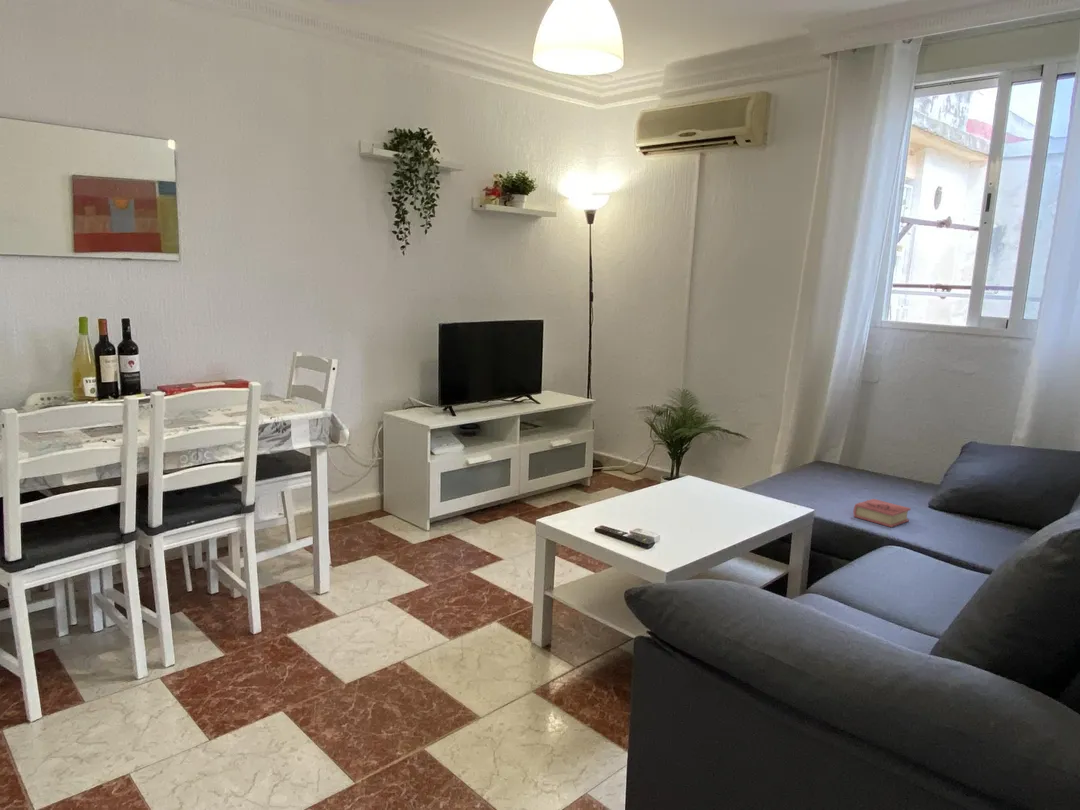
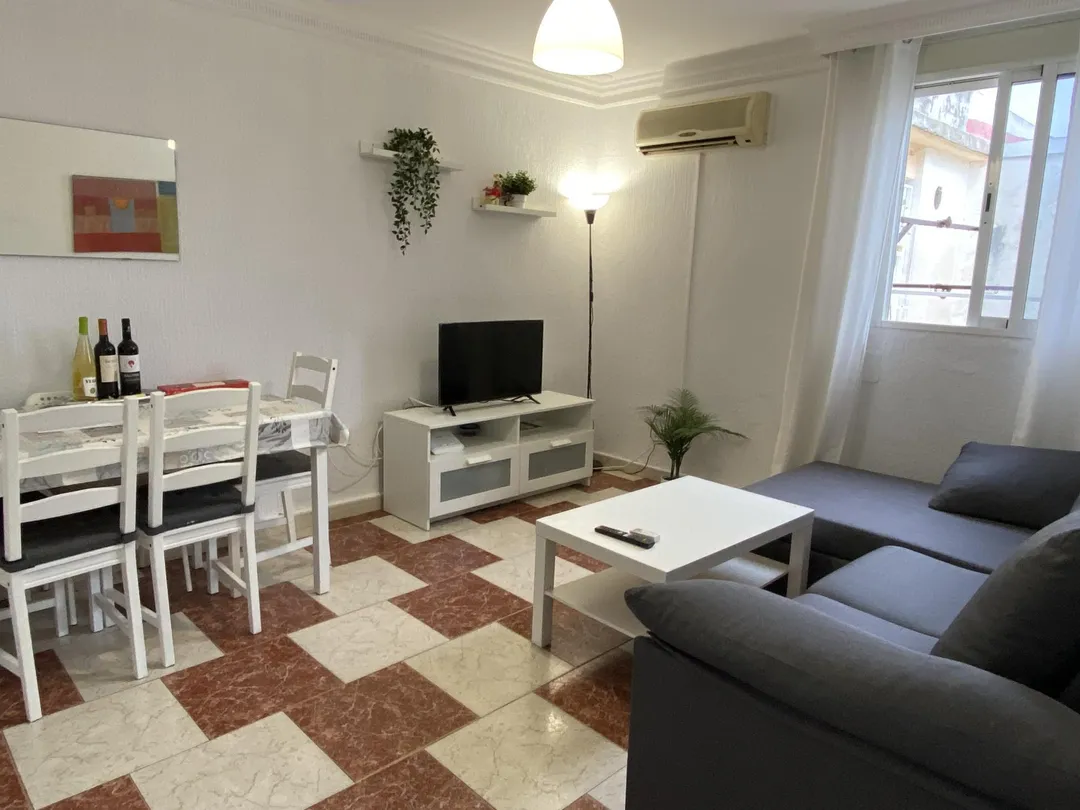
- book [852,498,912,528]
